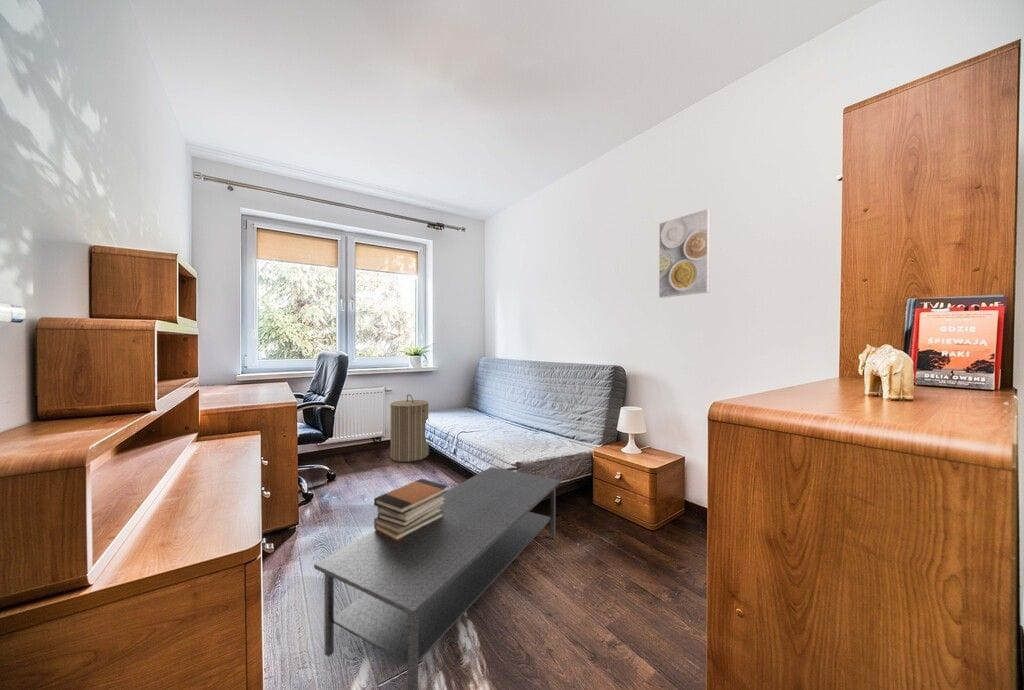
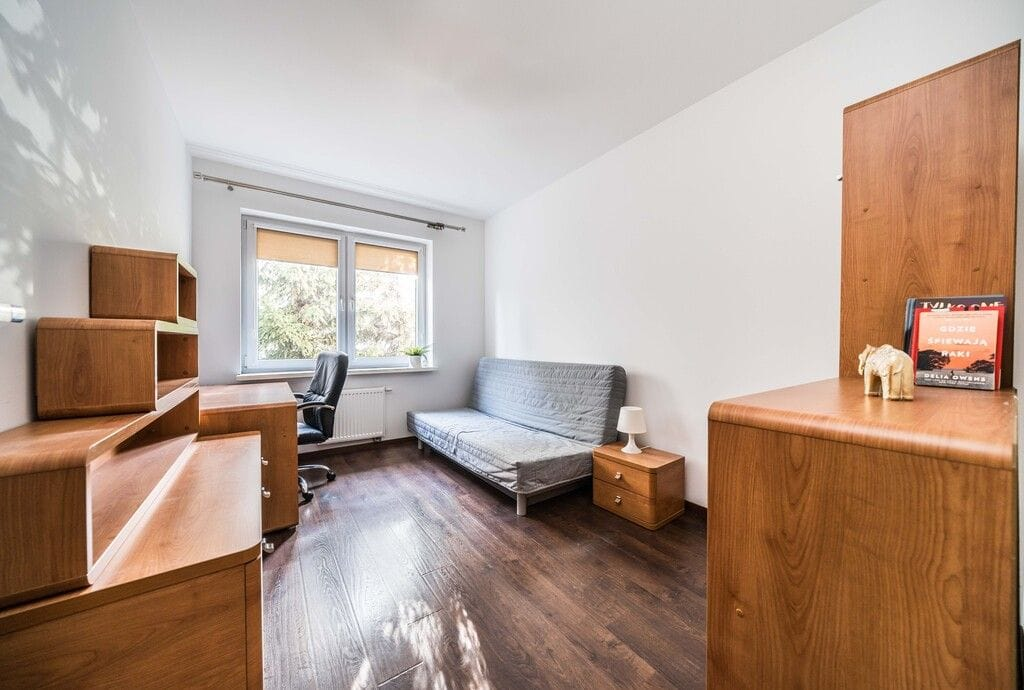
- coffee table [313,466,562,690]
- laundry hamper [389,393,429,463]
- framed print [658,208,711,299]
- book stack [373,478,449,541]
